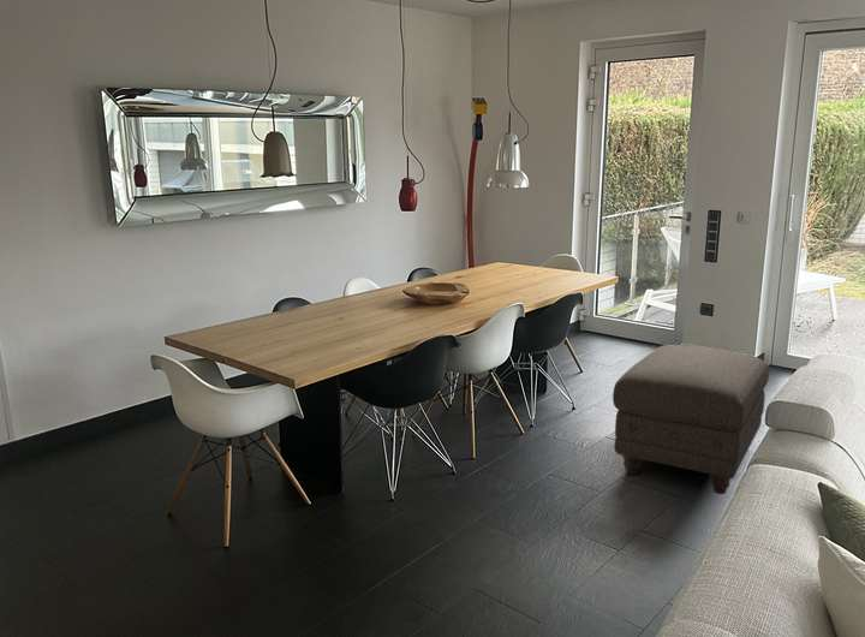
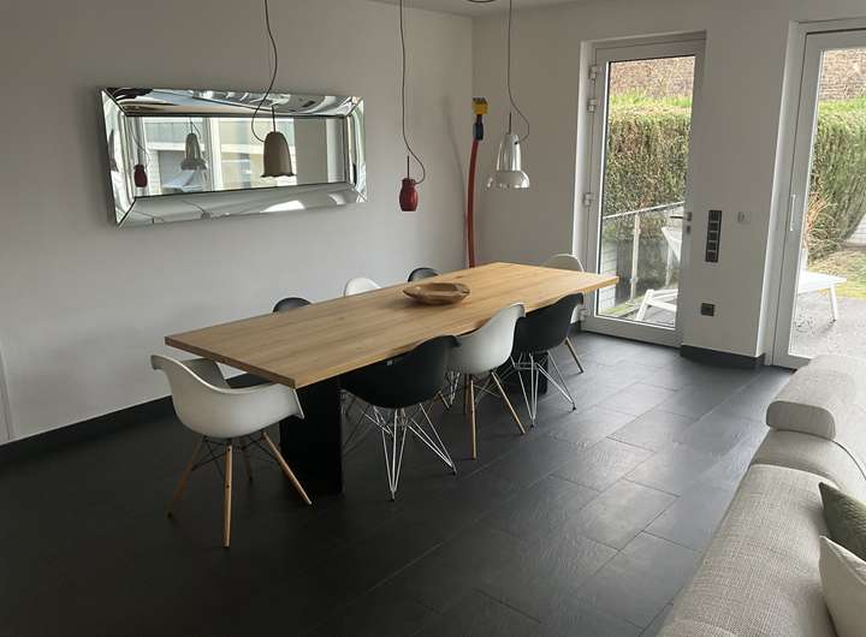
- ottoman [612,344,770,495]
